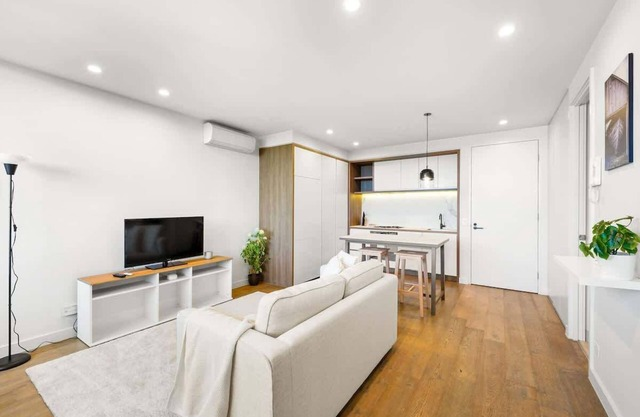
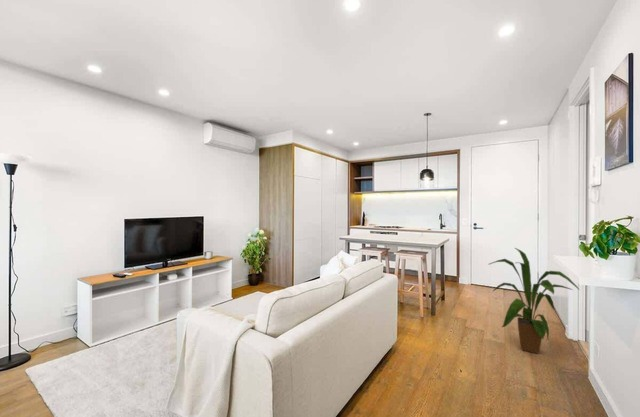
+ house plant [489,247,580,355]
